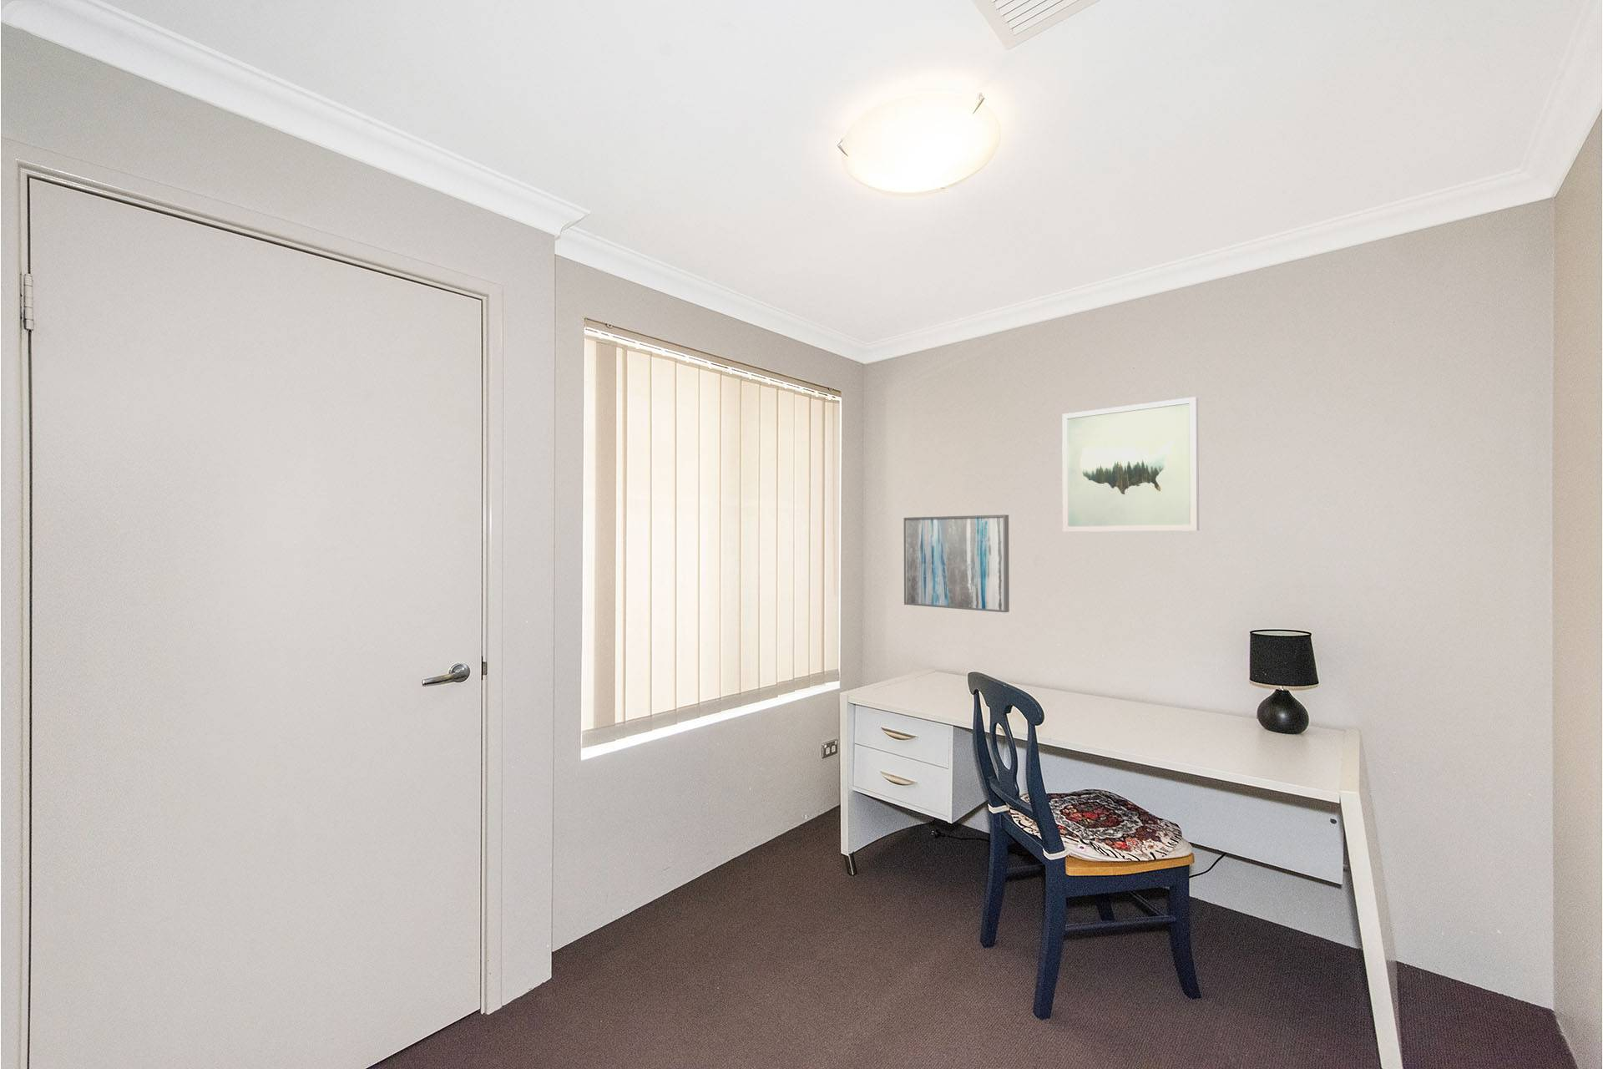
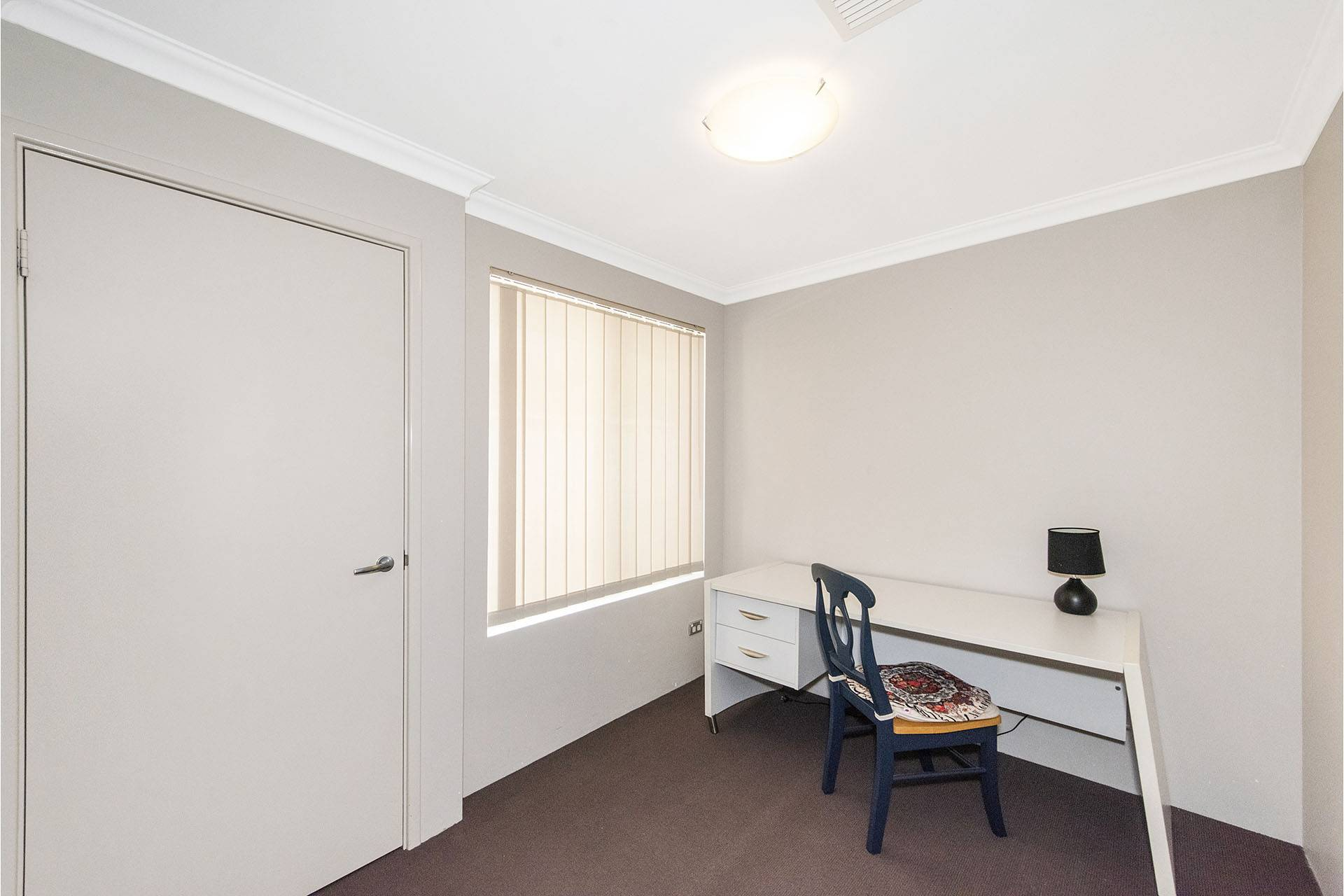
- wall art [1062,396,1200,533]
- wall art [903,513,1010,613]
